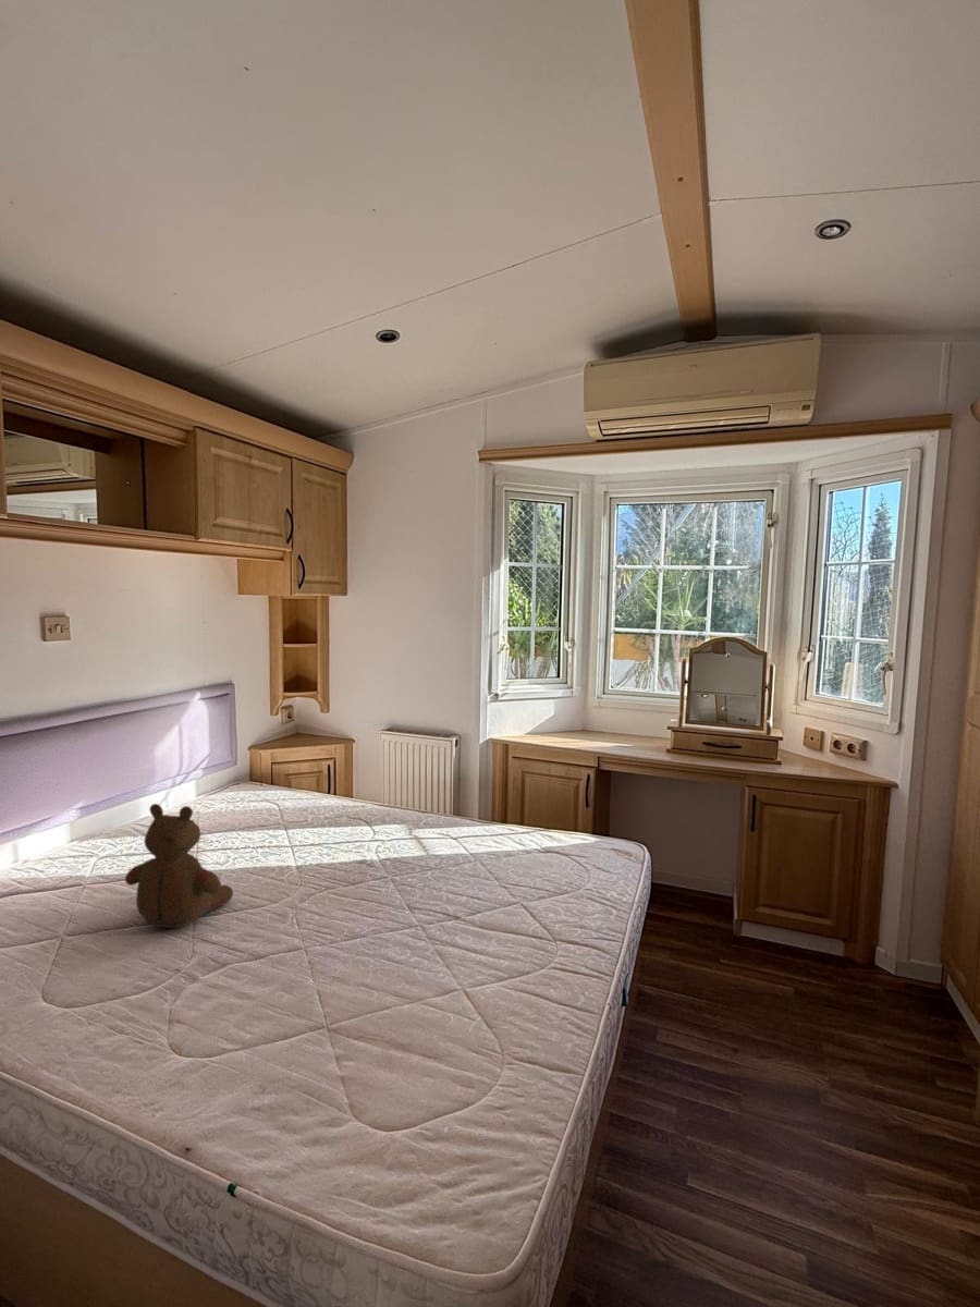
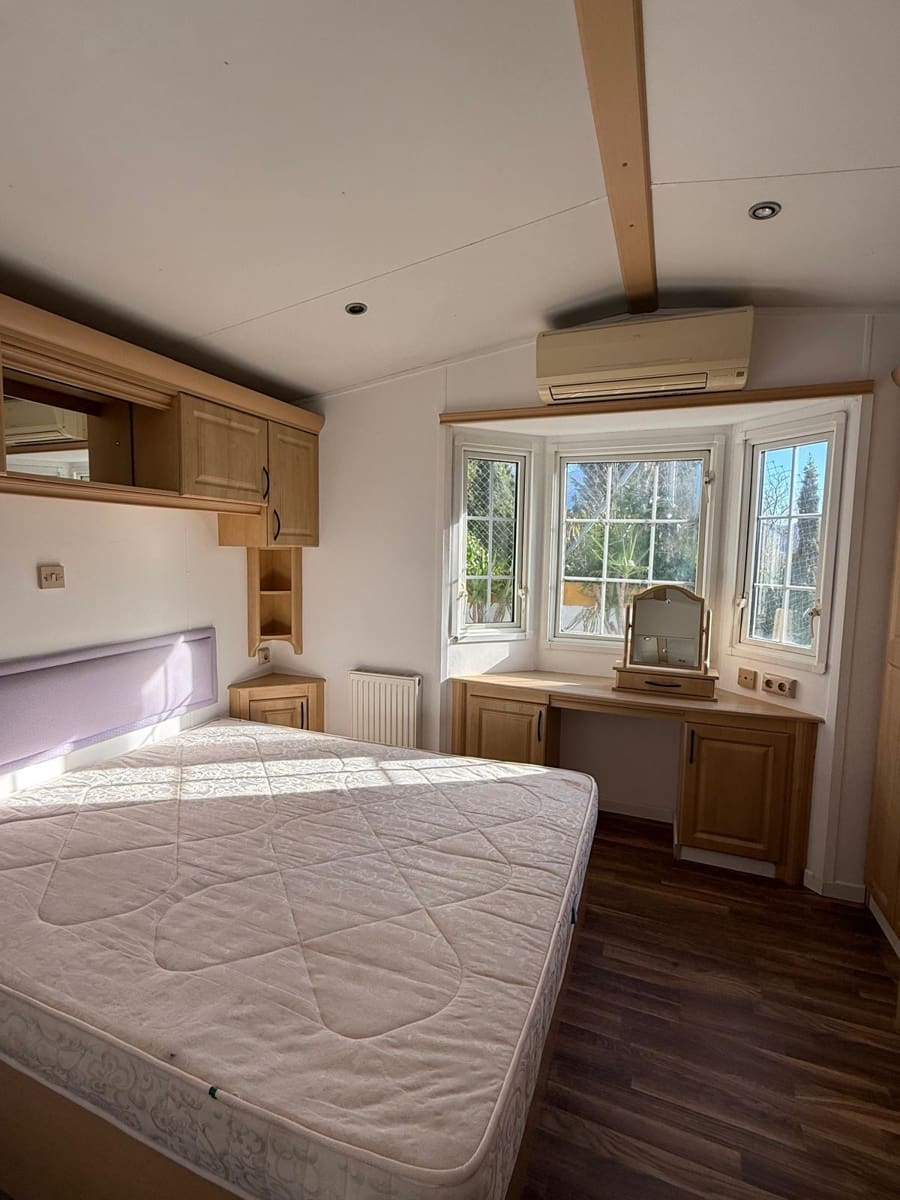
- teddy bear [124,803,234,929]
